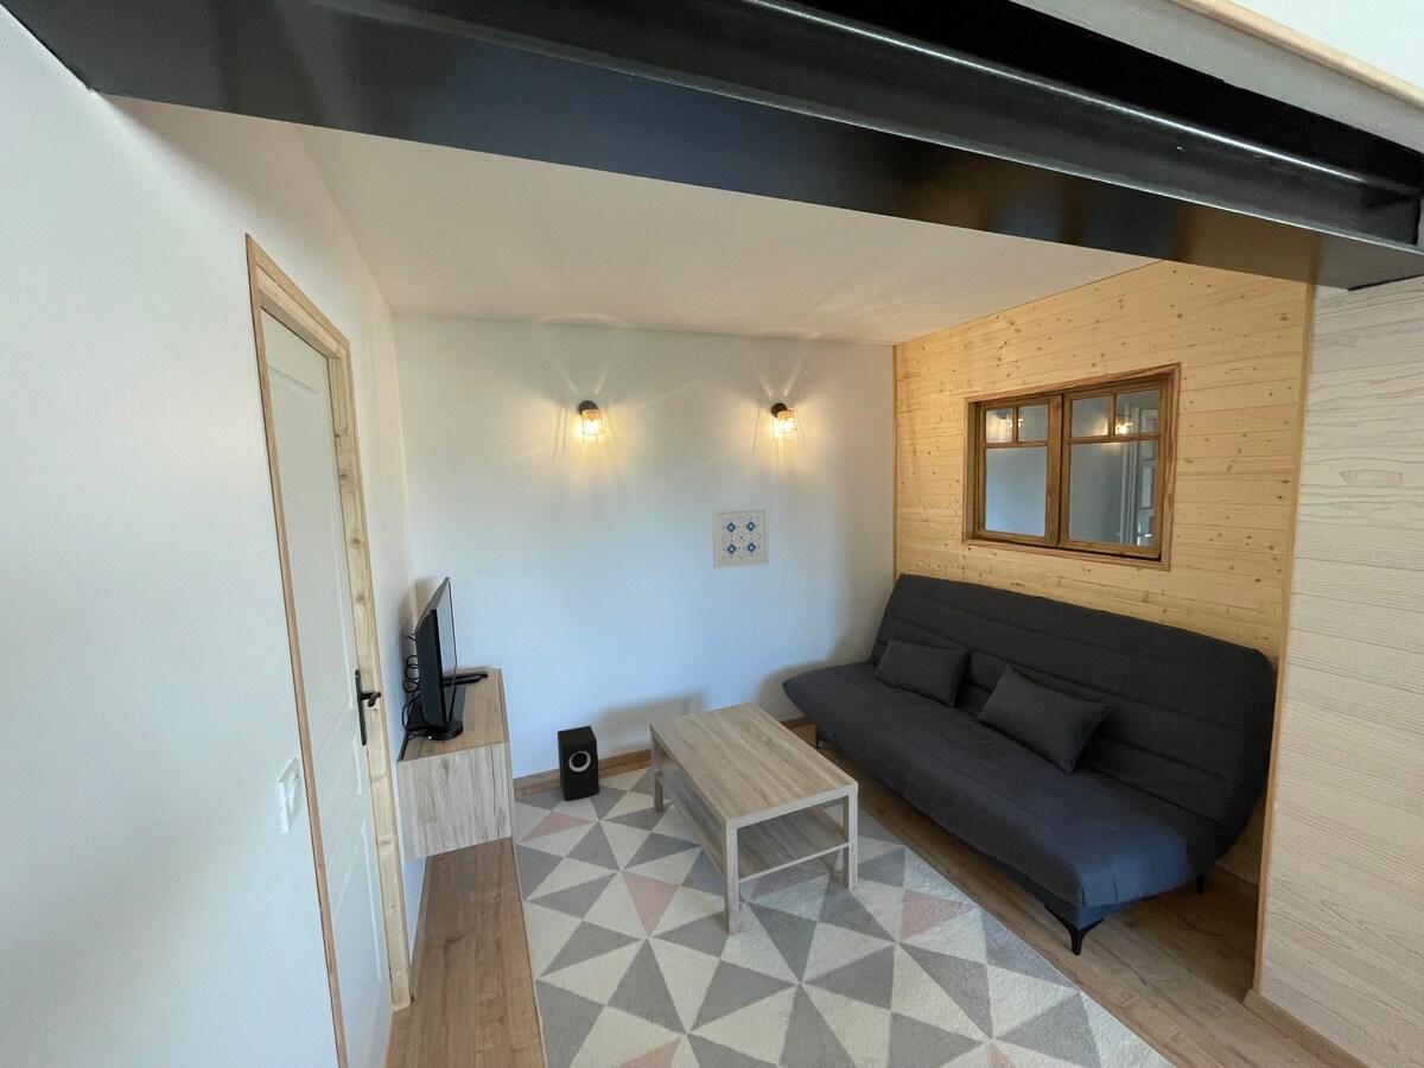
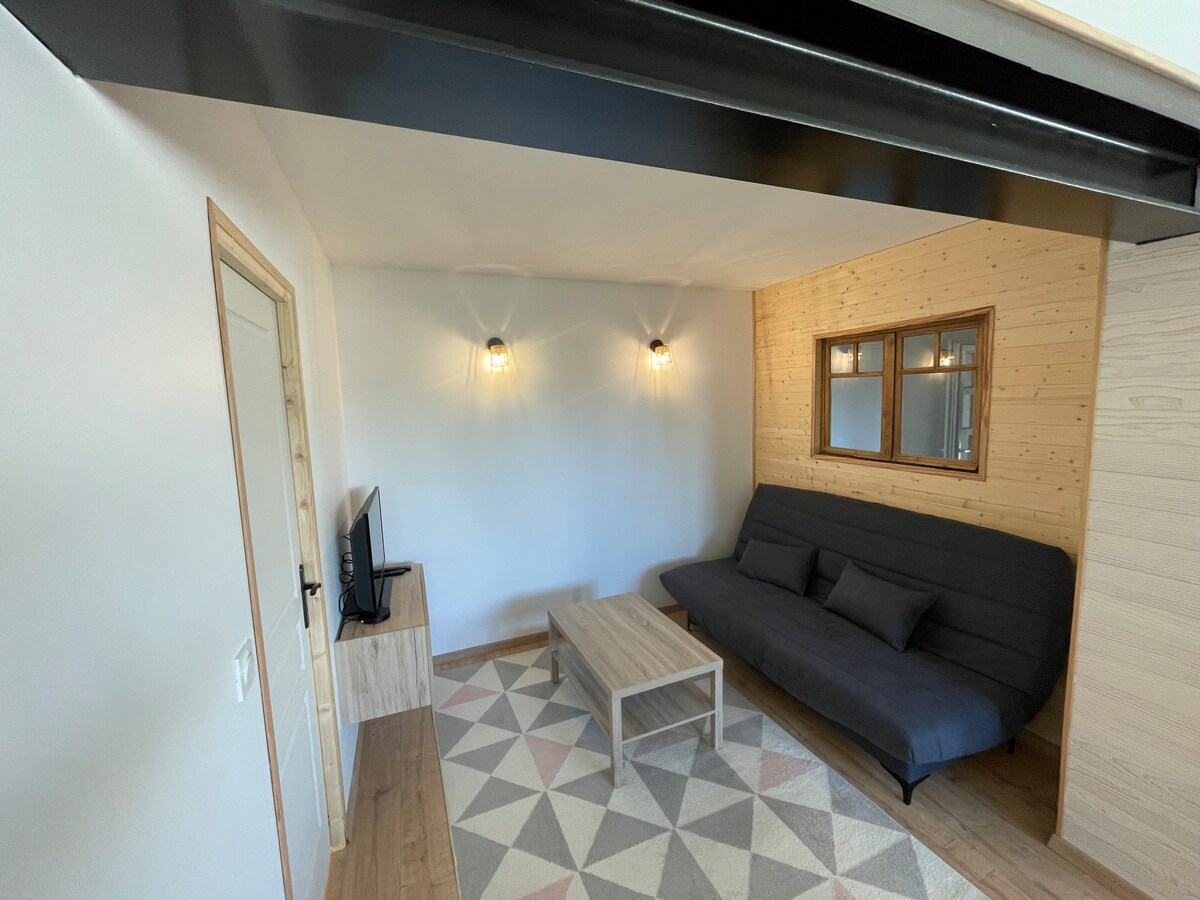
- speaker [557,725,600,802]
- wall art [711,506,770,570]
